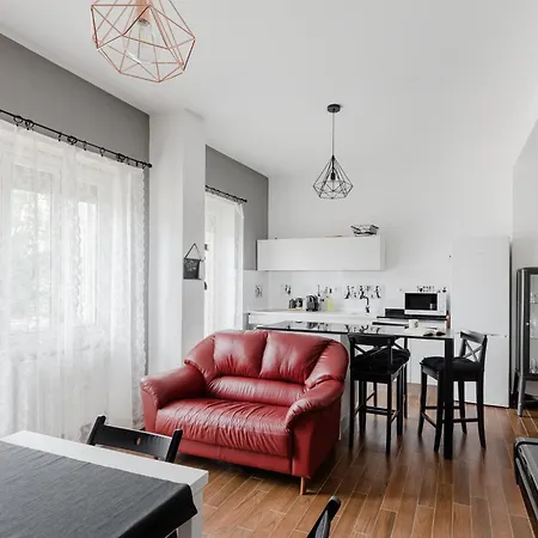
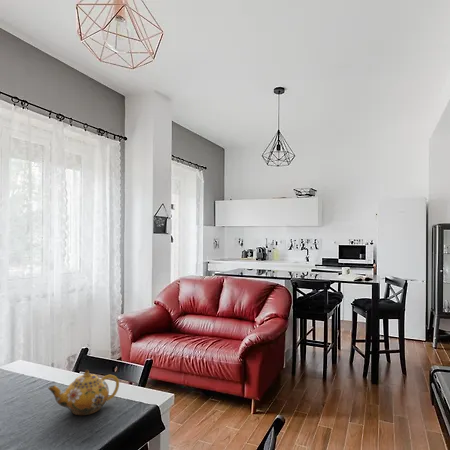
+ teapot [47,369,120,416]
